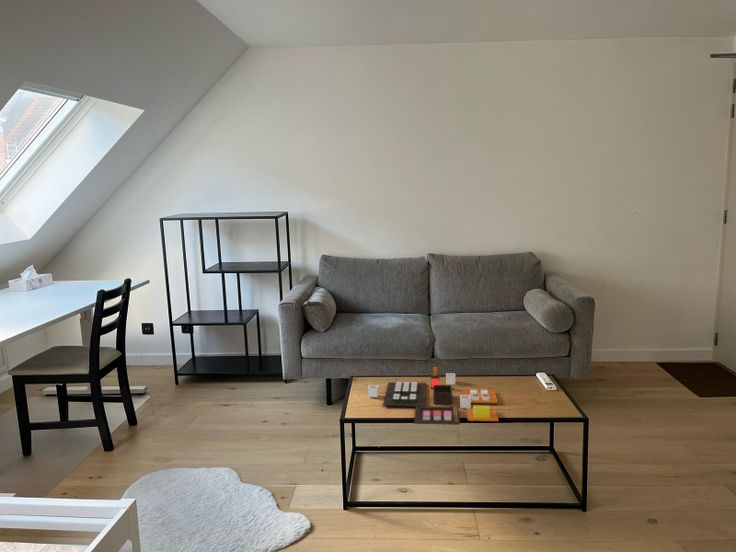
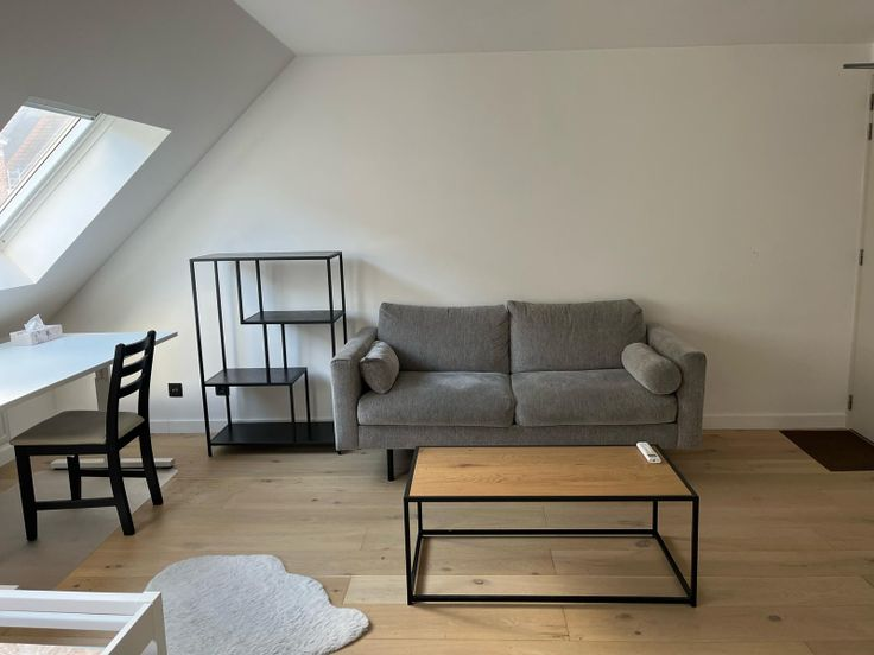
- toy food set [367,366,499,426]
